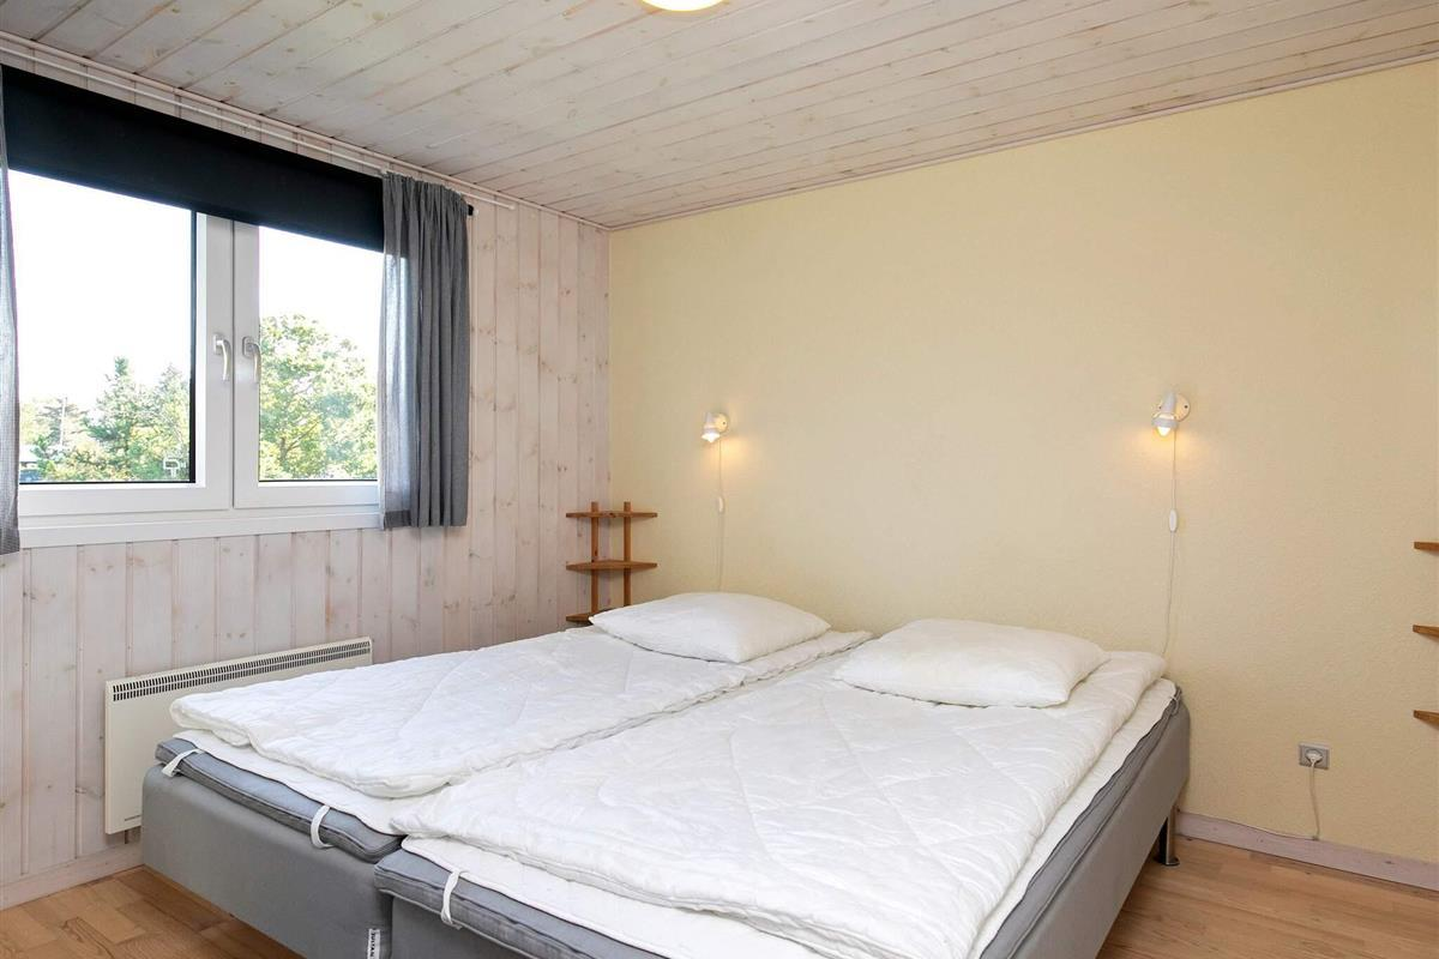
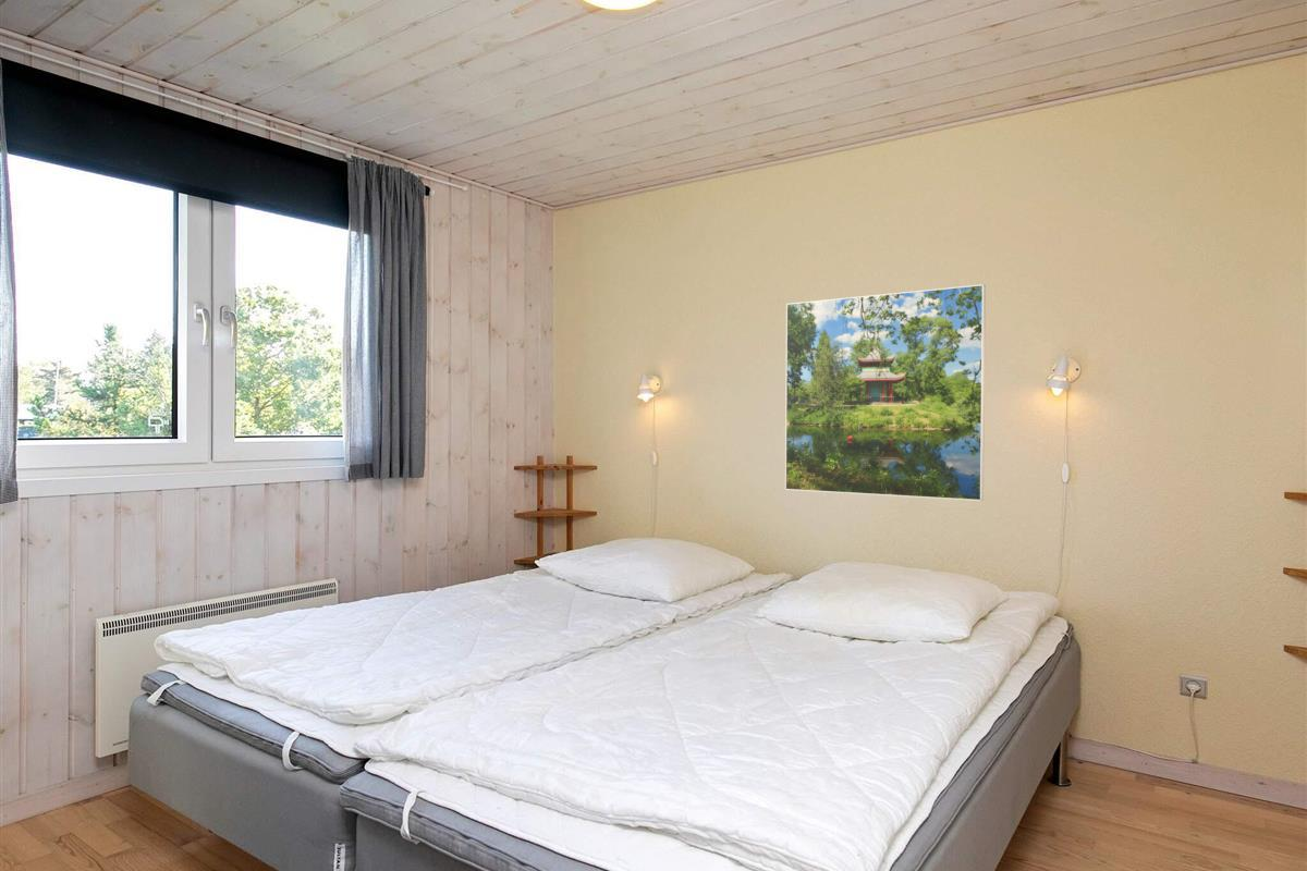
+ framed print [784,283,987,502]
